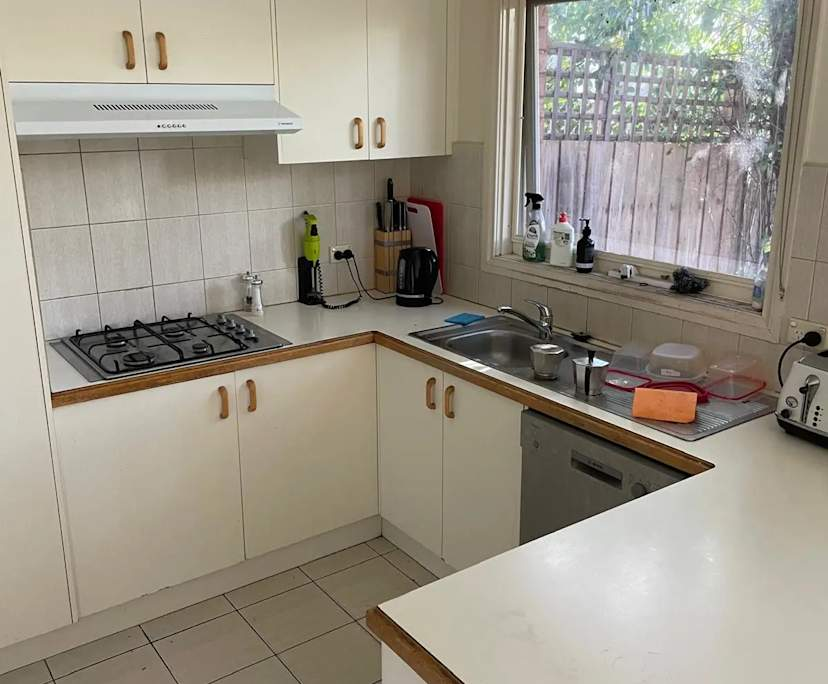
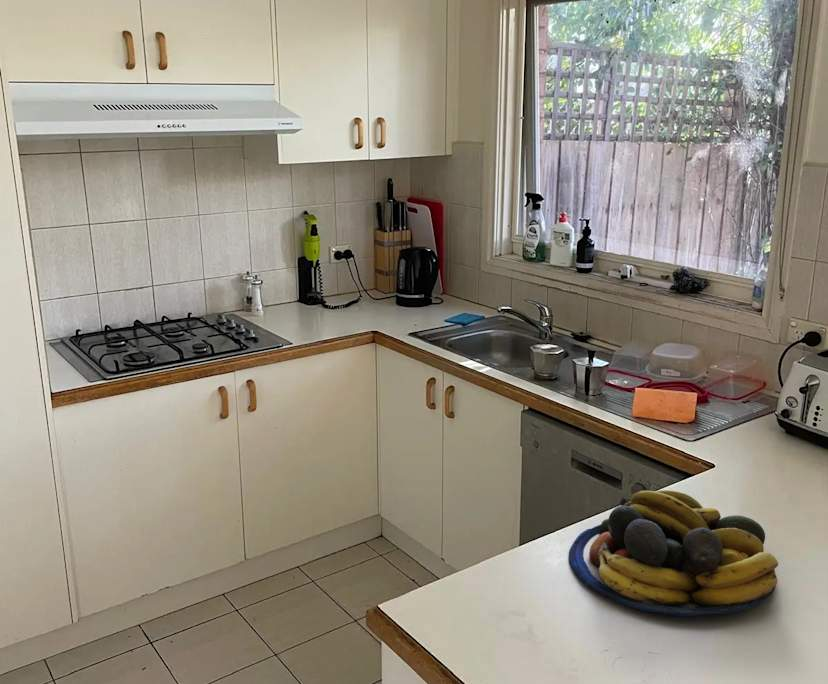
+ fruit bowl [568,489,779,618]
